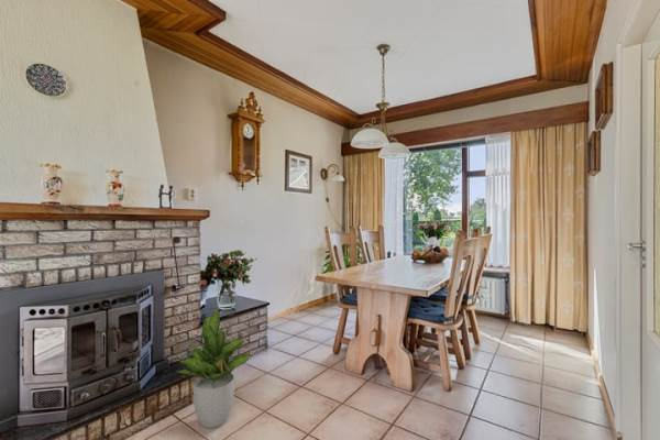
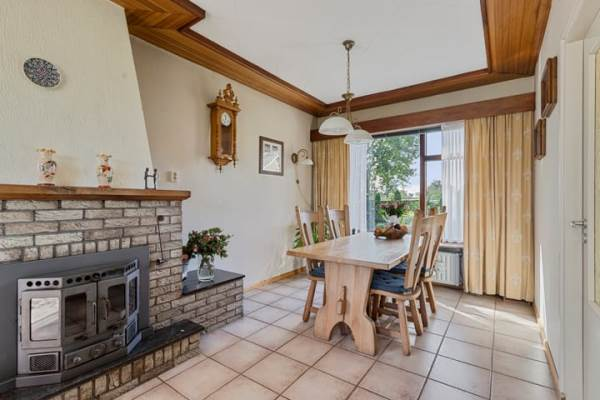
- potted plant [175,309,251,429]
